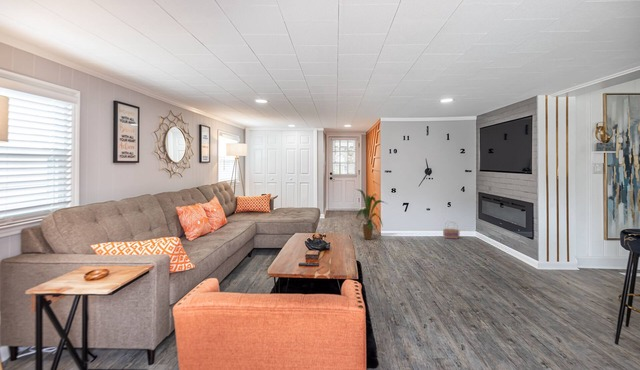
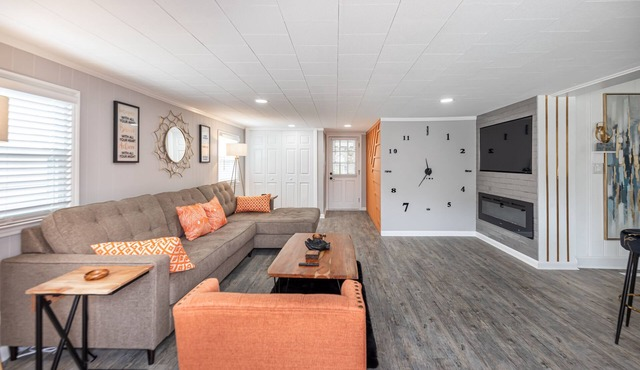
- house plant [355,188,388,240]
- basket [442,220,461,239]
